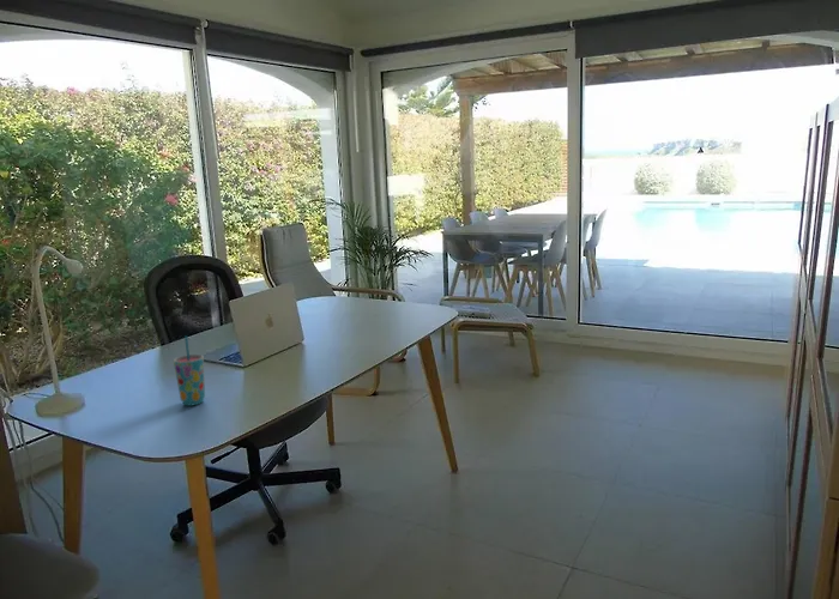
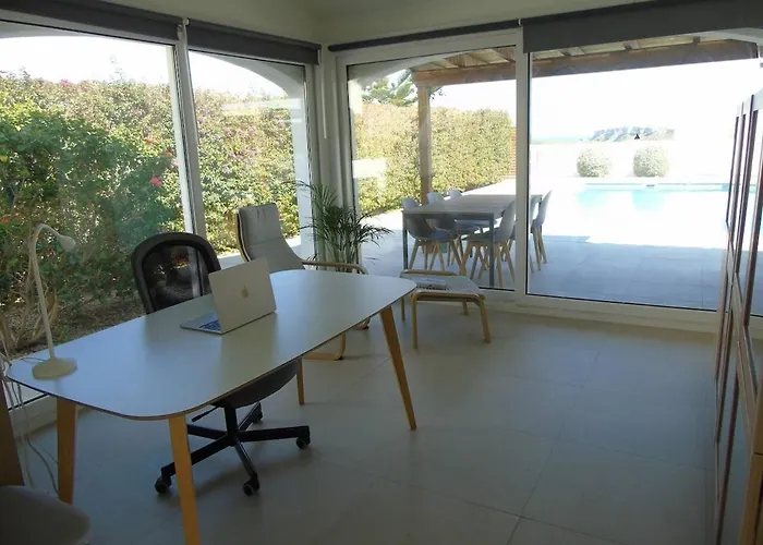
- cup [173,334,206,407]
